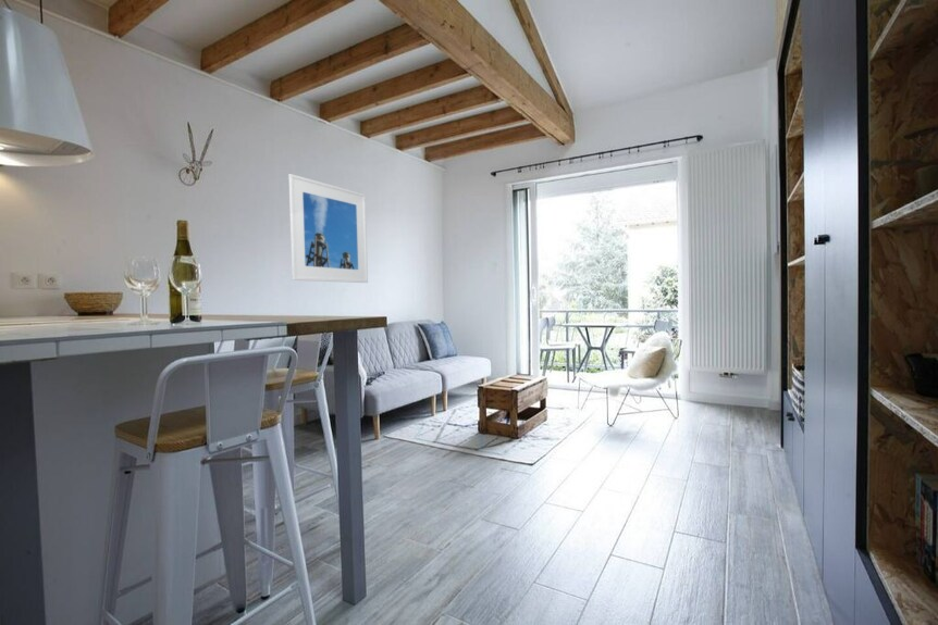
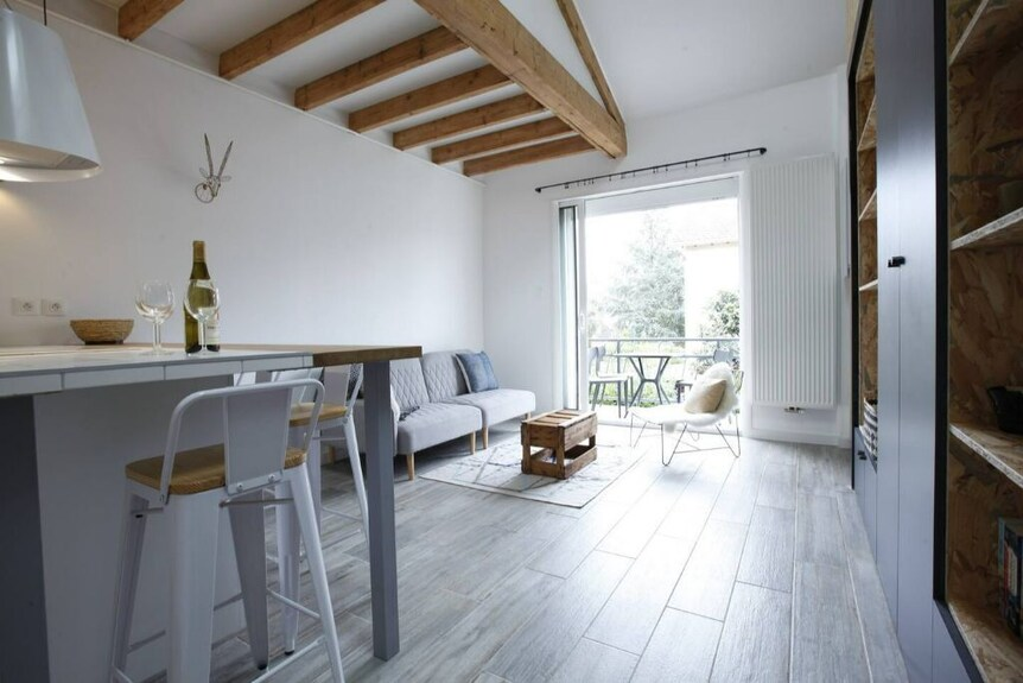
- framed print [287,173,369,284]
